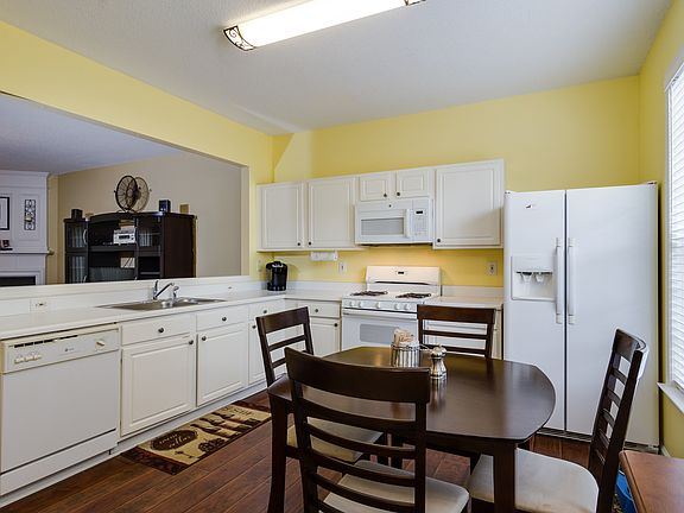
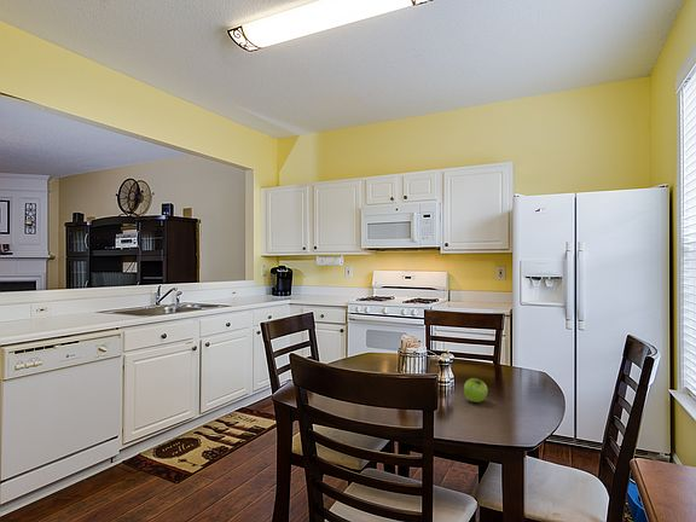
+ fruit [463,377,488,404]
